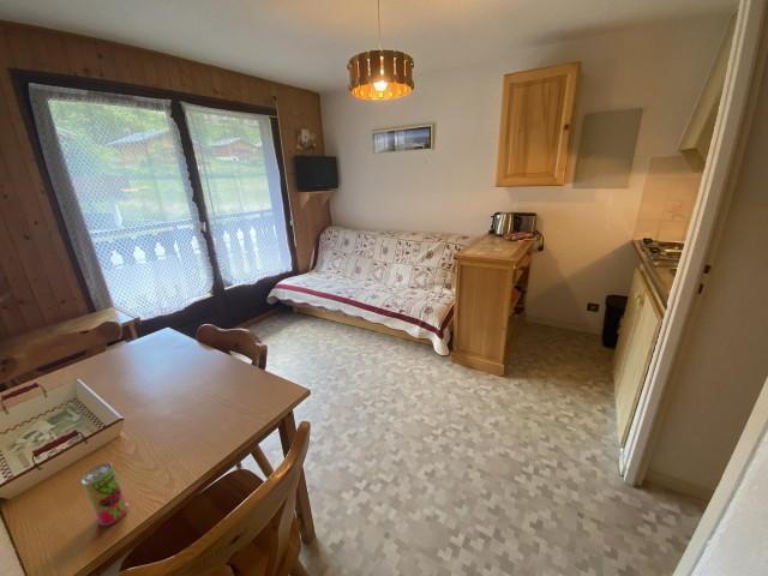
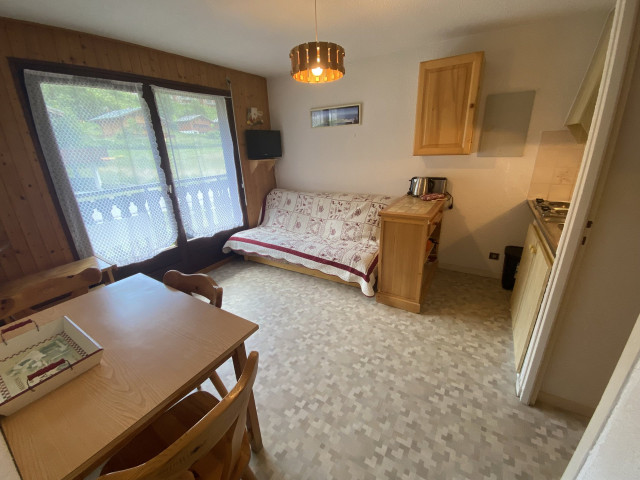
- beverage can [79,462,130,527]
